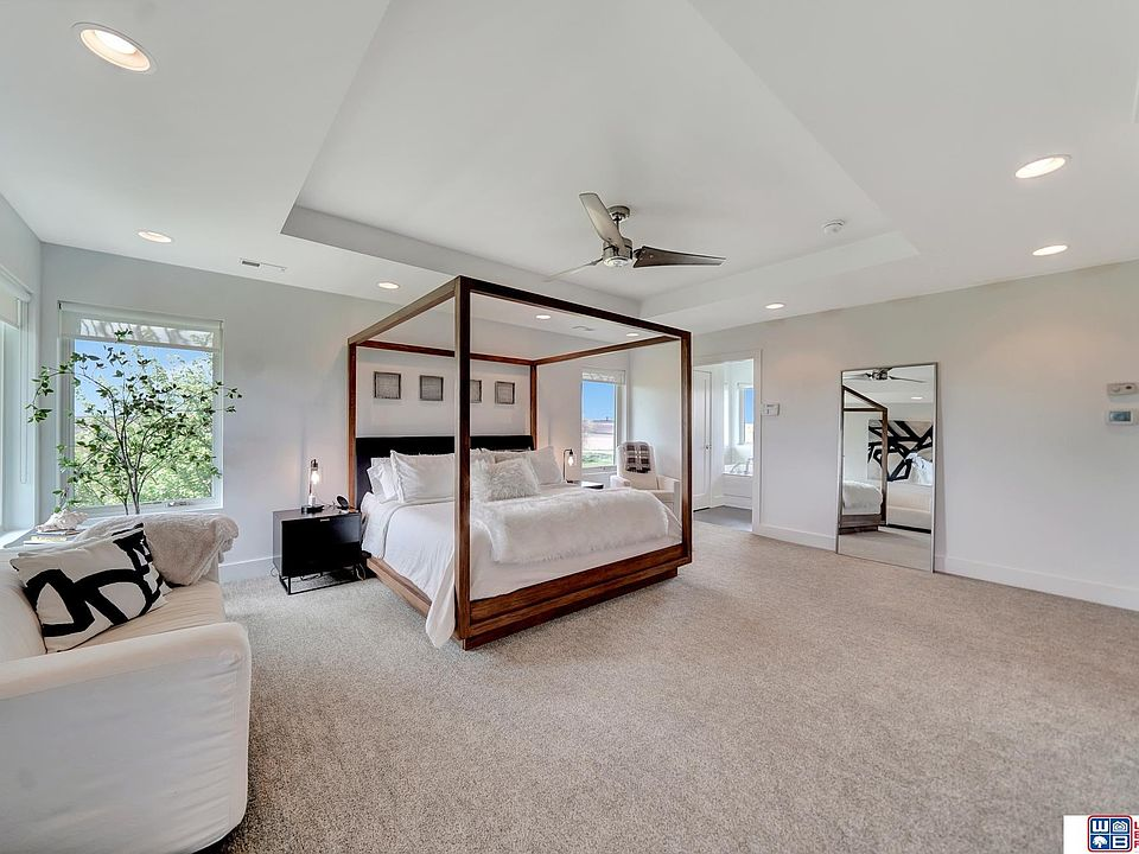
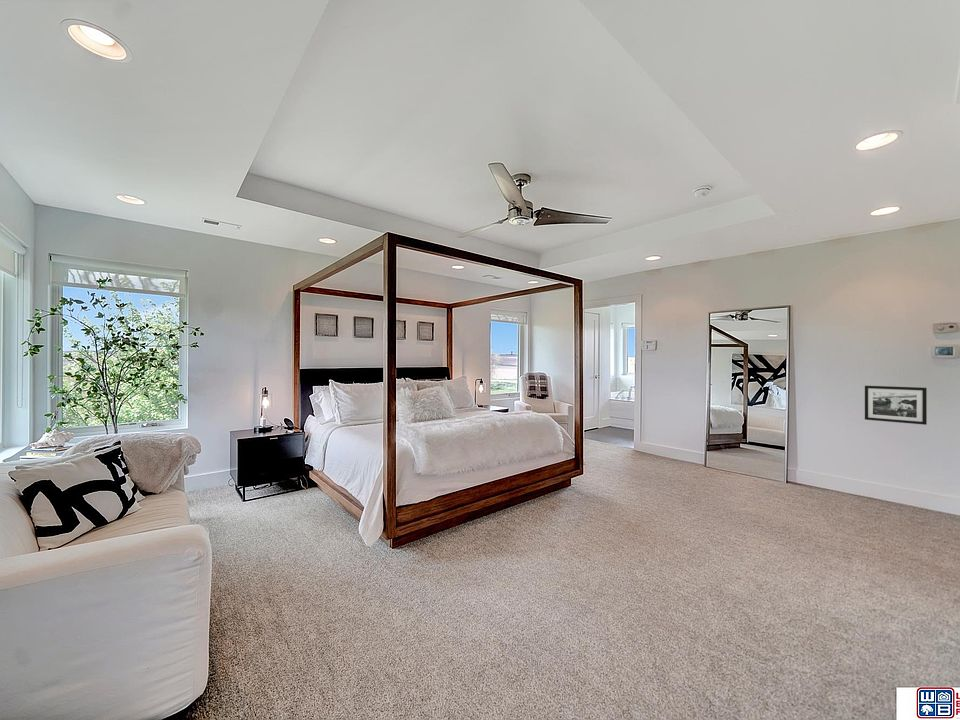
+ picture frame [864,385,928,426]
